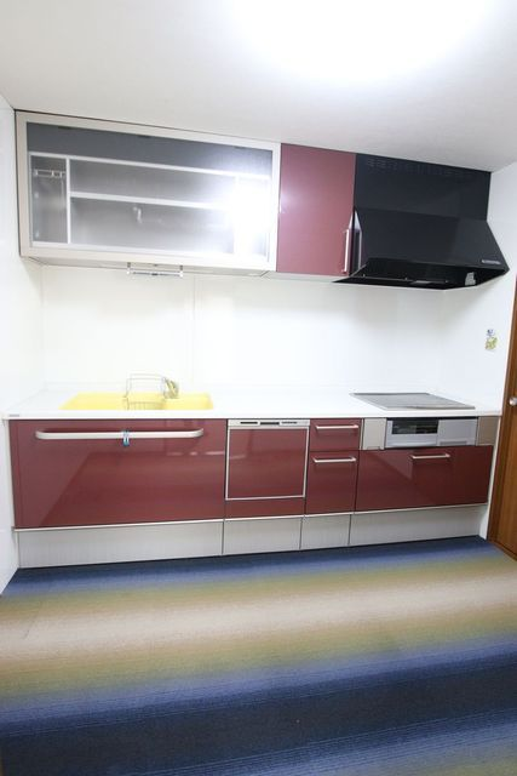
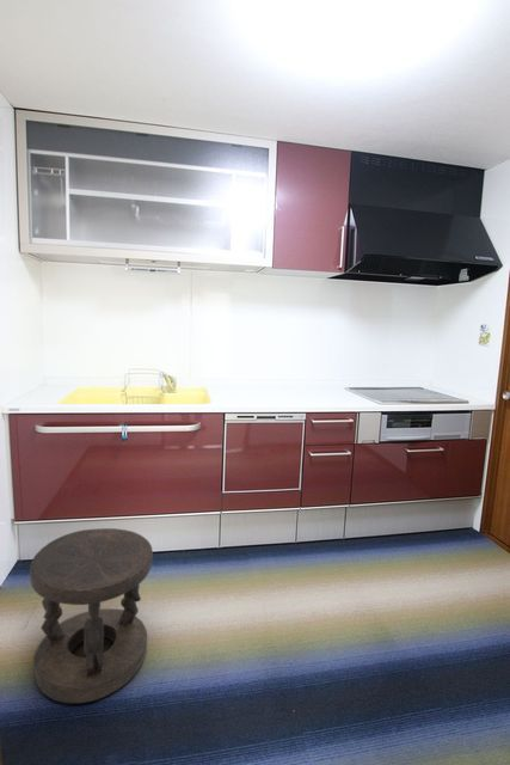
+ stool [29,527,154,704]
